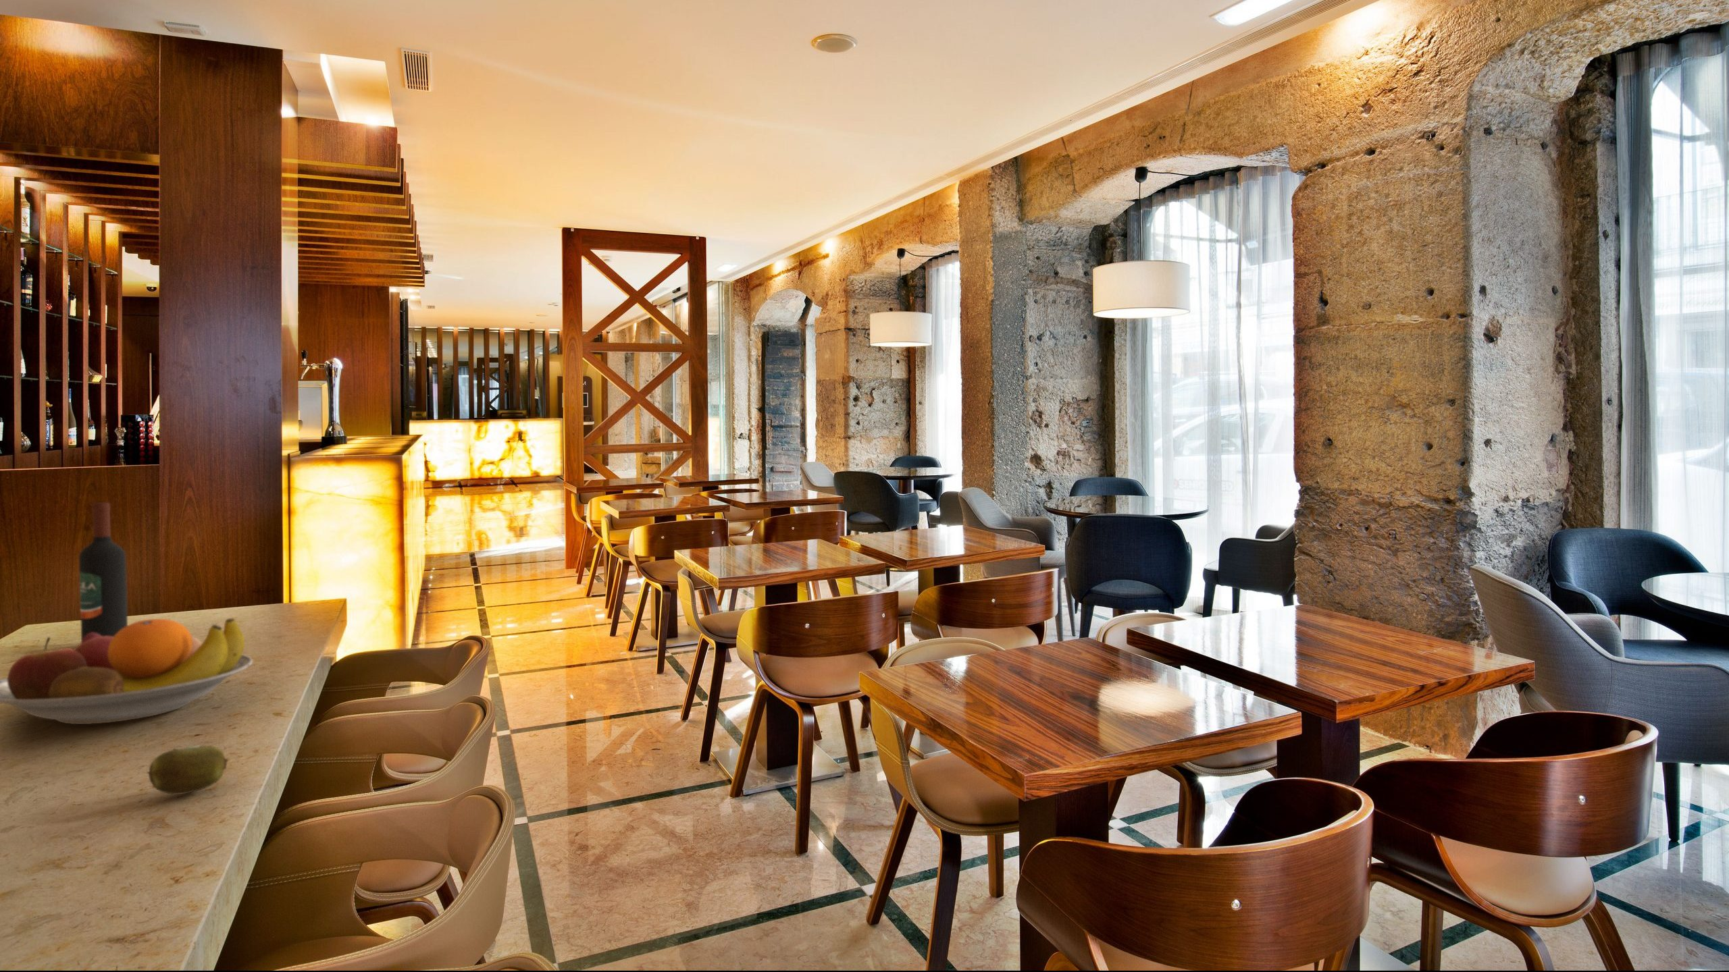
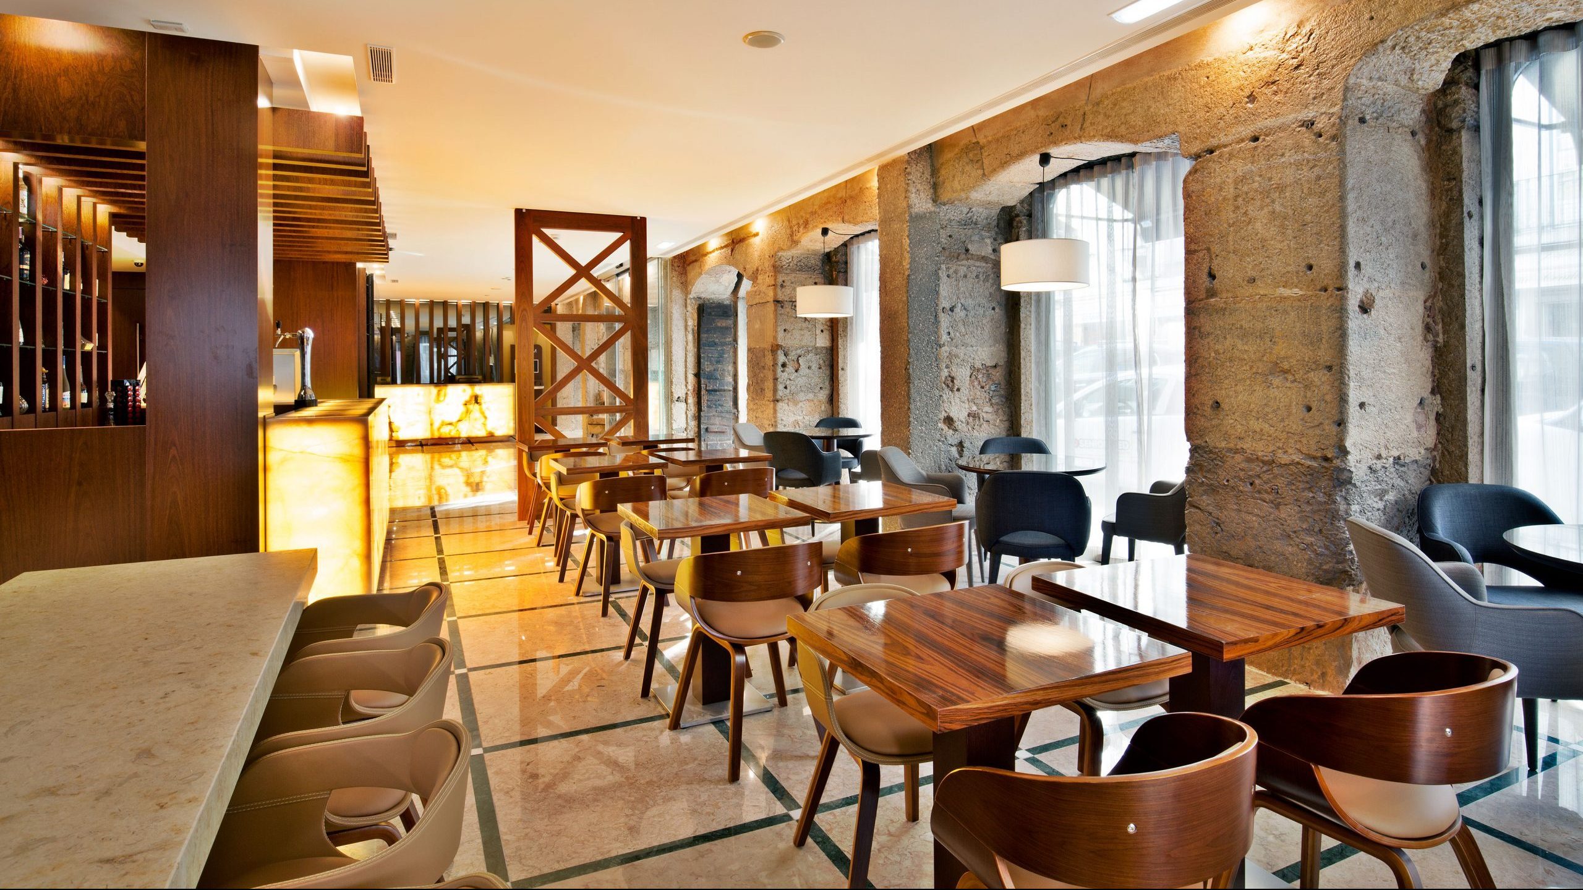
- wine bottle [78,502,128,641]
- fruit [146,745,229,795]
- fruit bowl [0,617,253,725]
